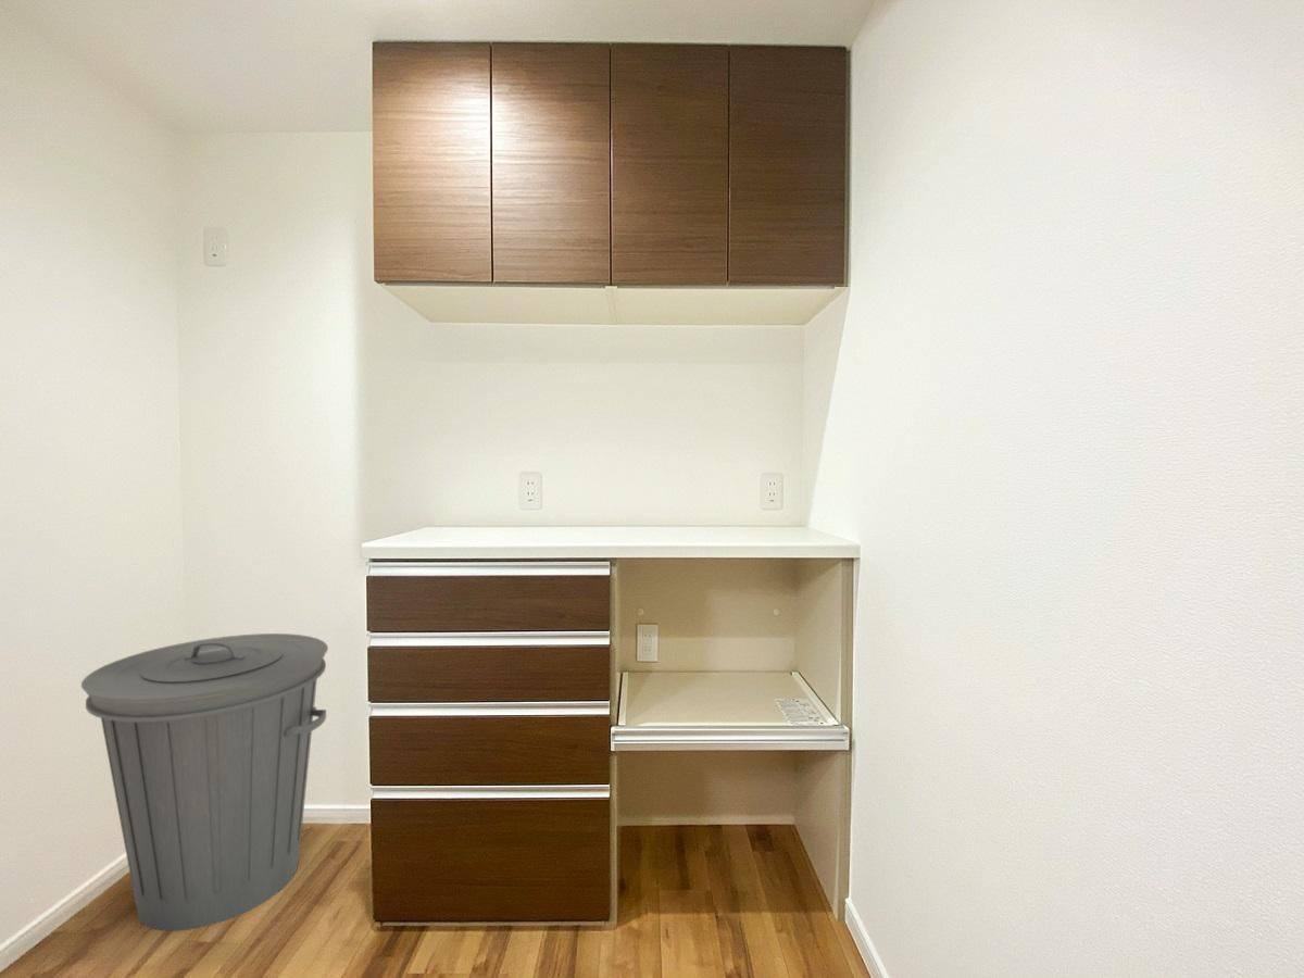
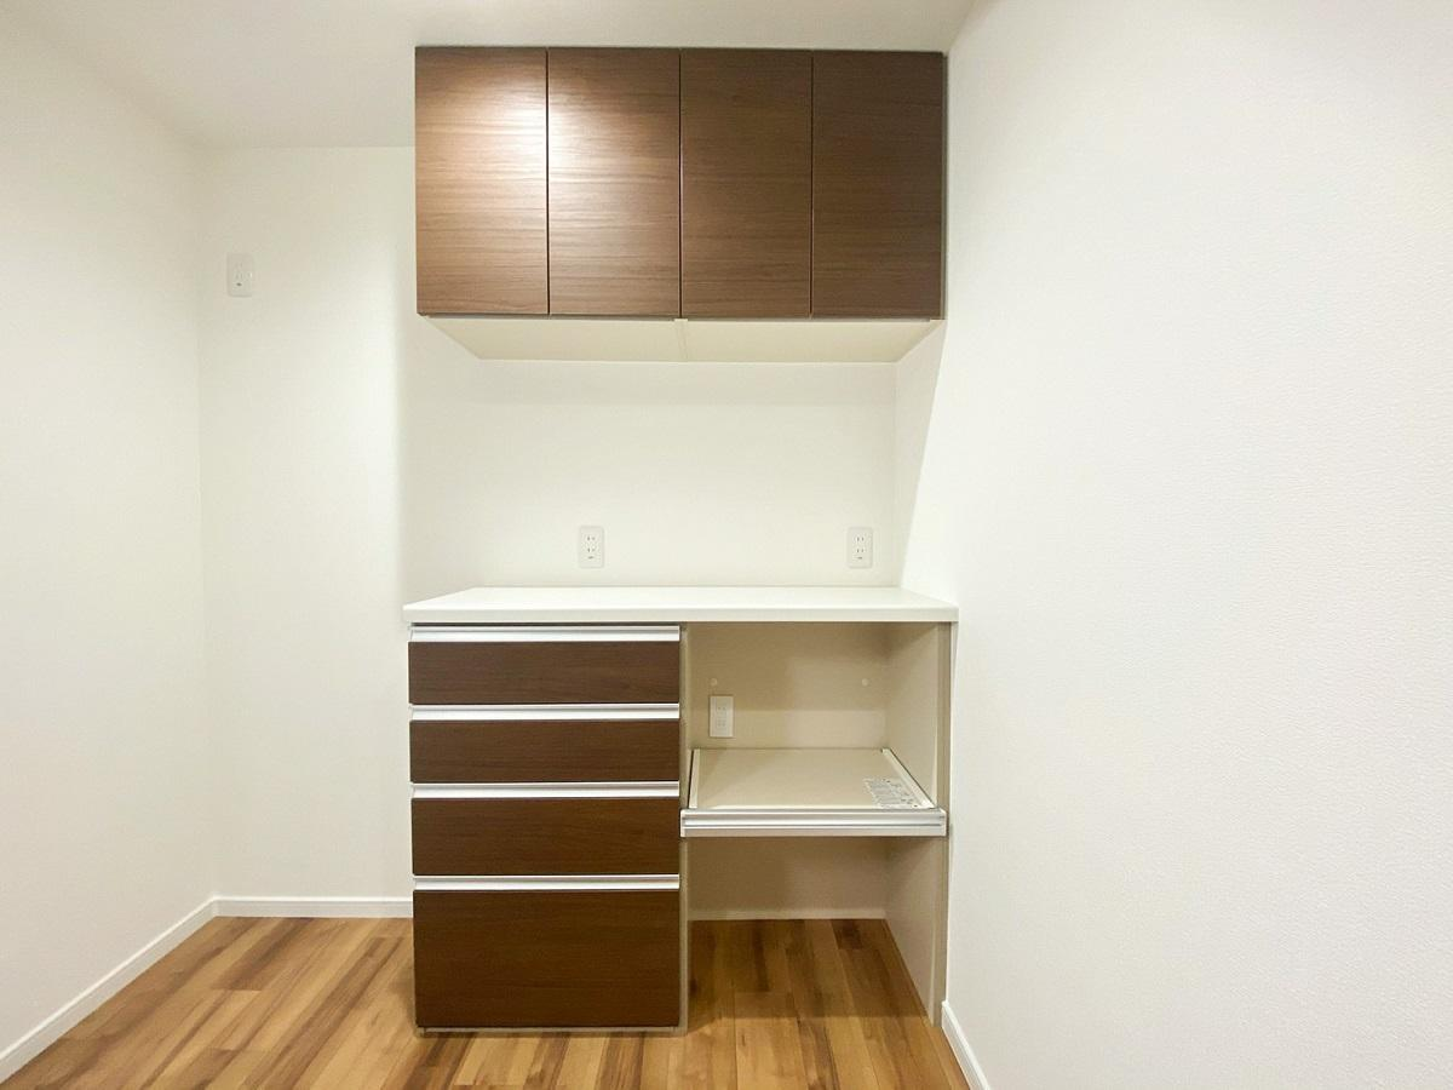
- trash can [80,632,329,932]
